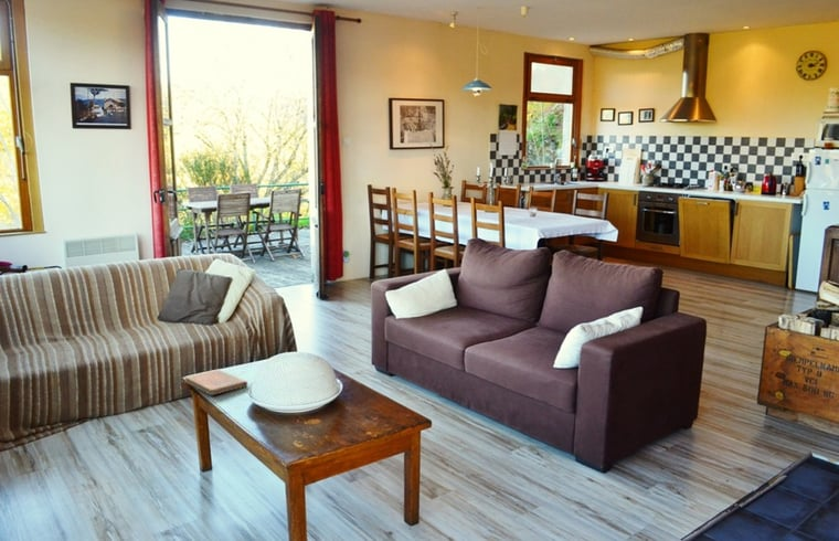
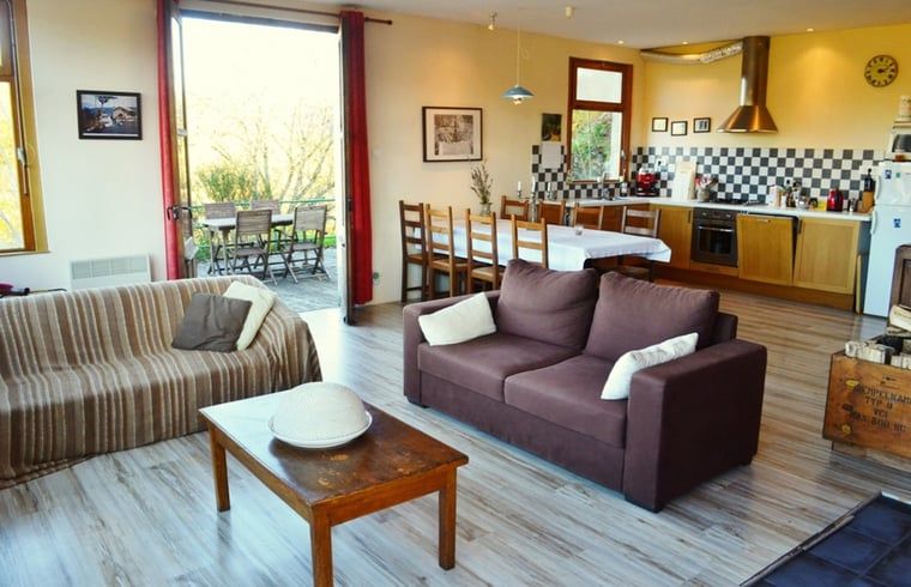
- diary [183,368,248,396]
